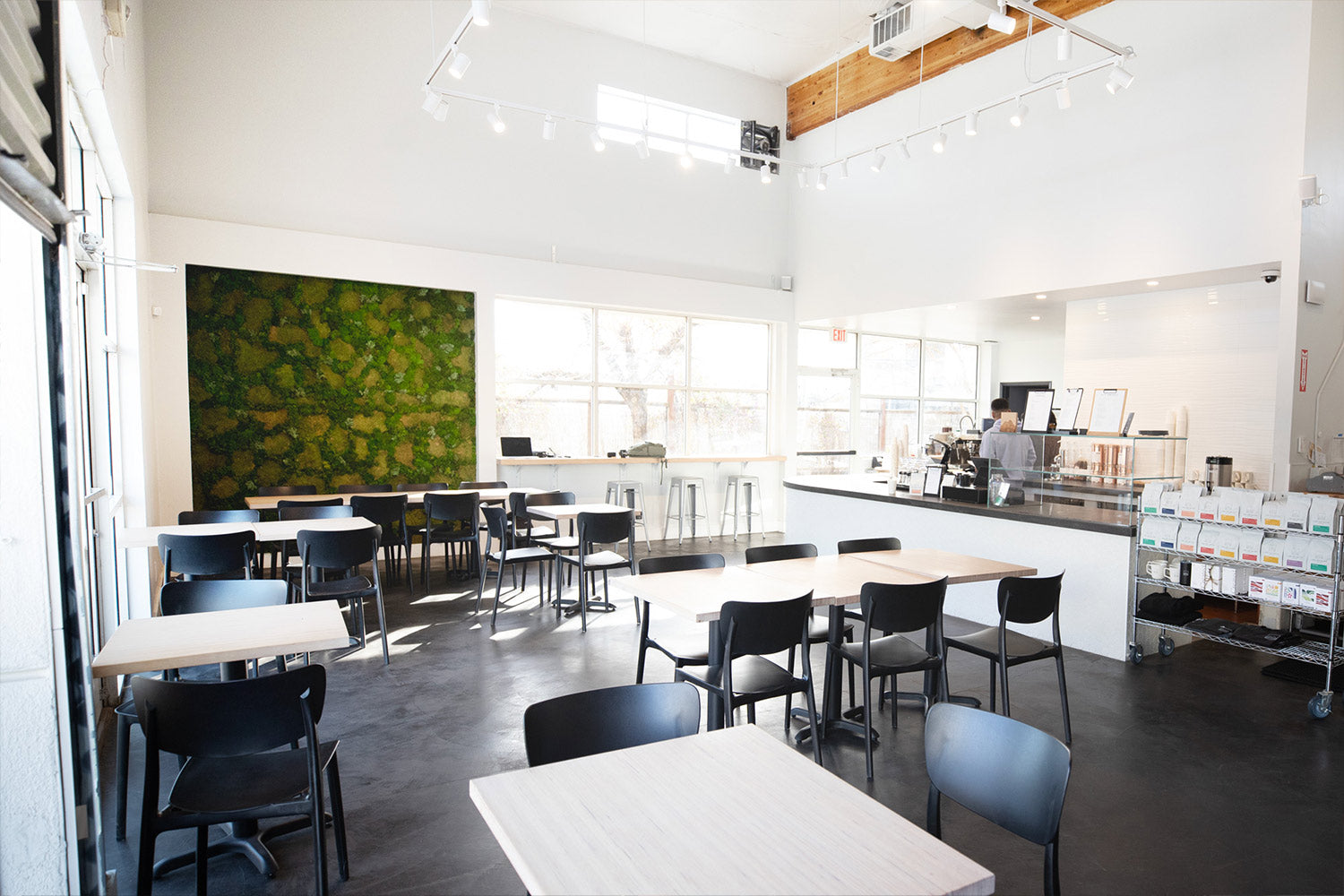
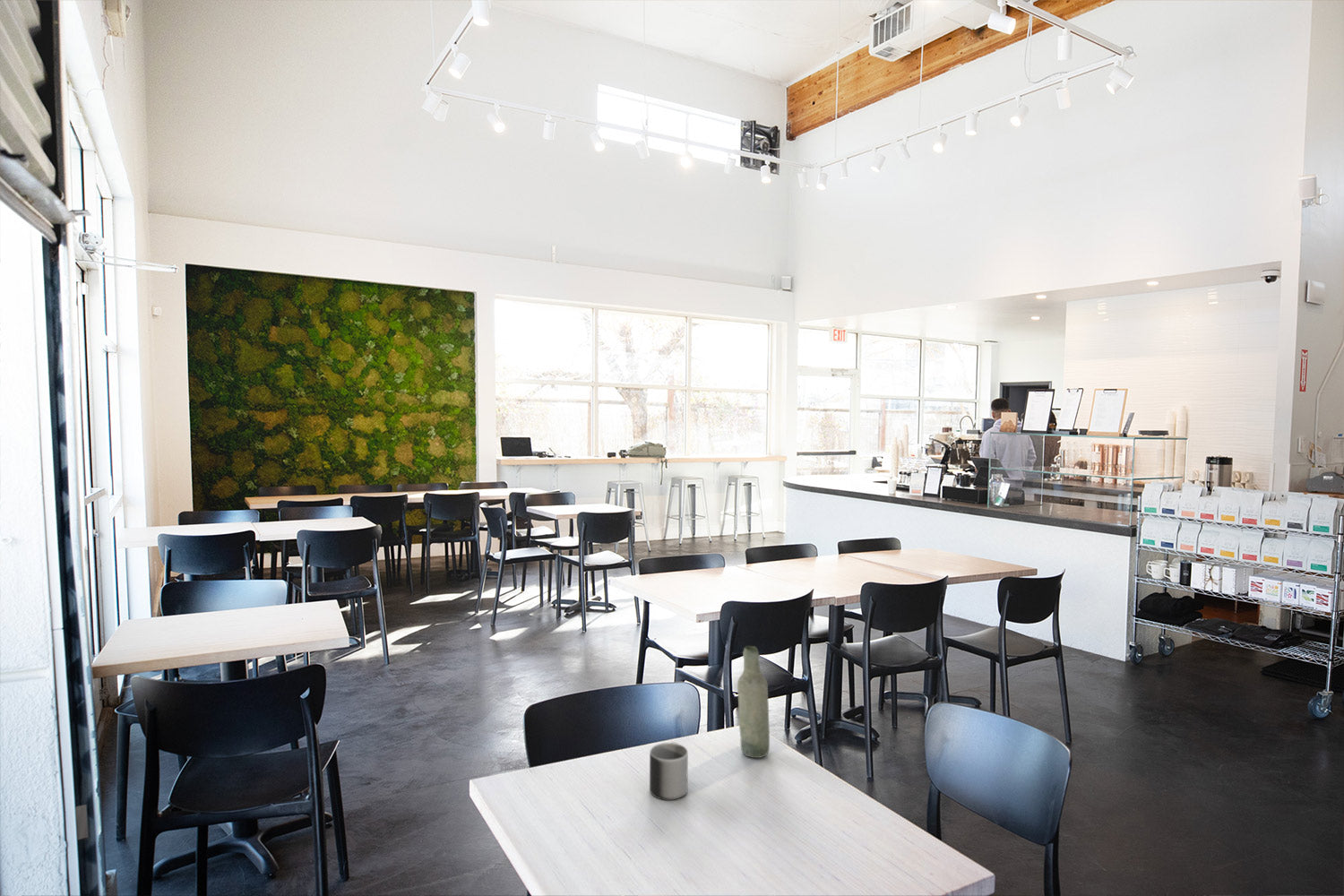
+ bottle [737,645,771,759]
+ mug [649,741,689,801]
